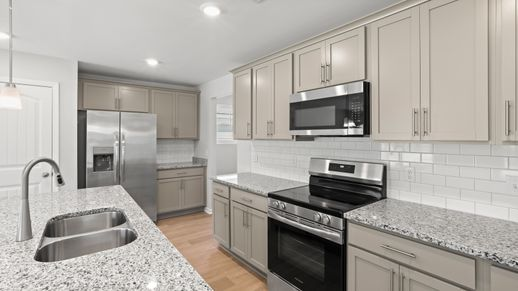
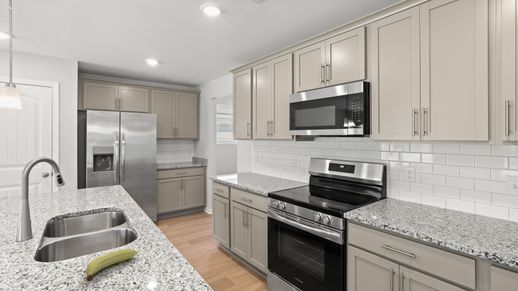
+ fruit [85,248,138,282]
